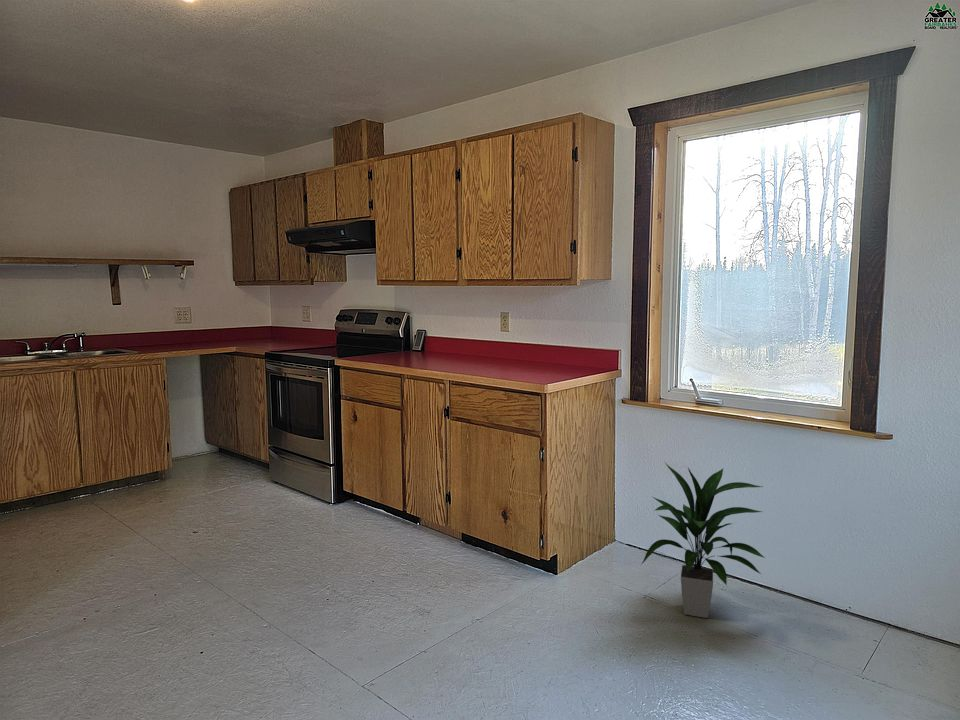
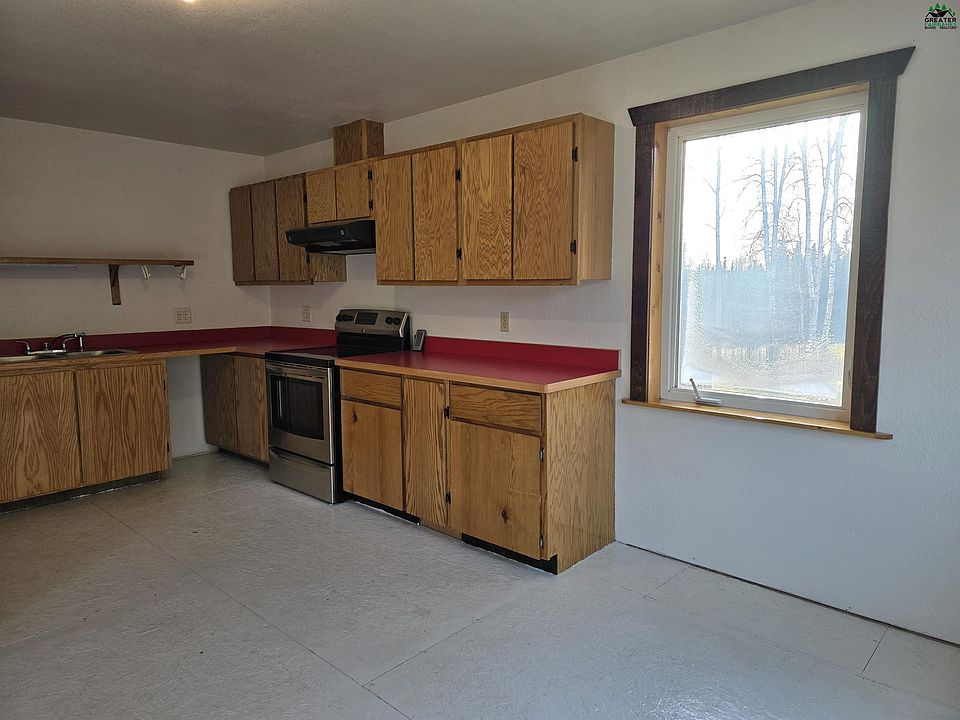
- indoor plant [641,462,766,619]
